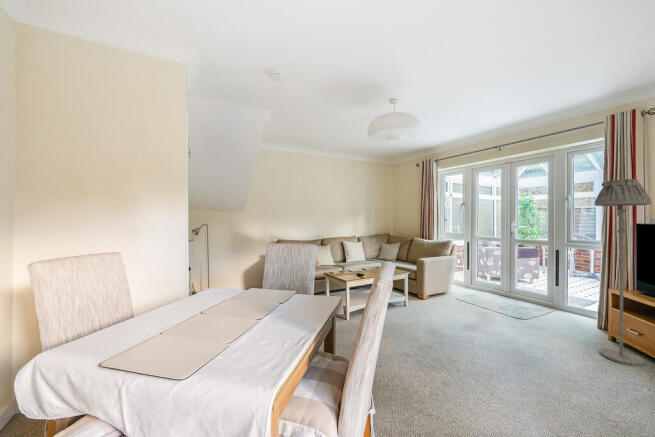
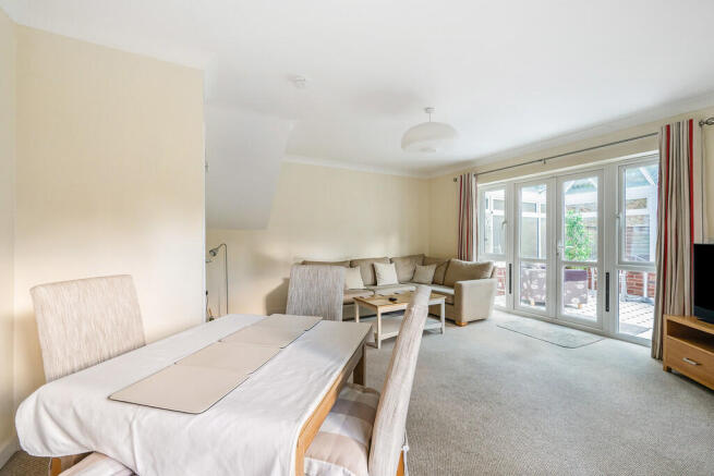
- floor lamp [593,178,652,366]
